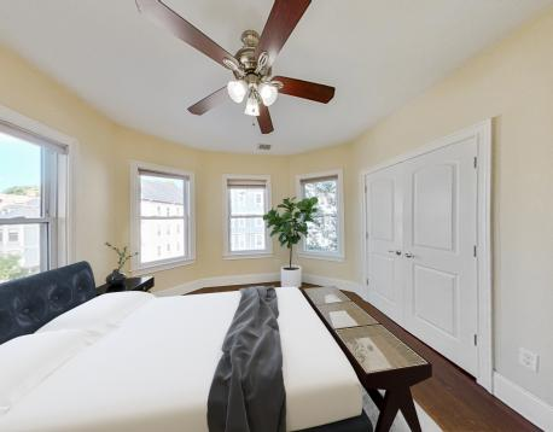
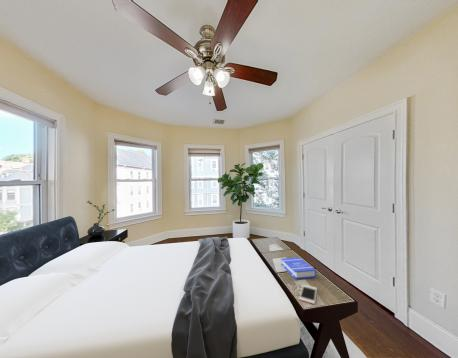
+ book [280,256,317,280]
+ cell phone [298,284,318,305]
